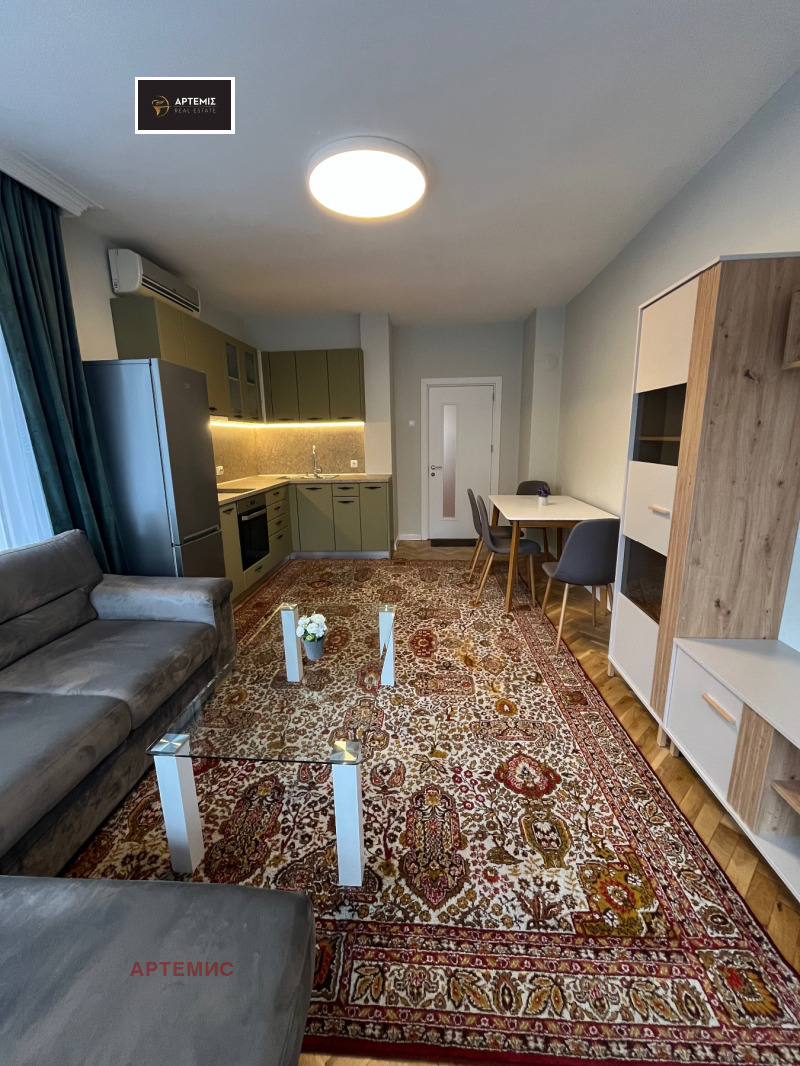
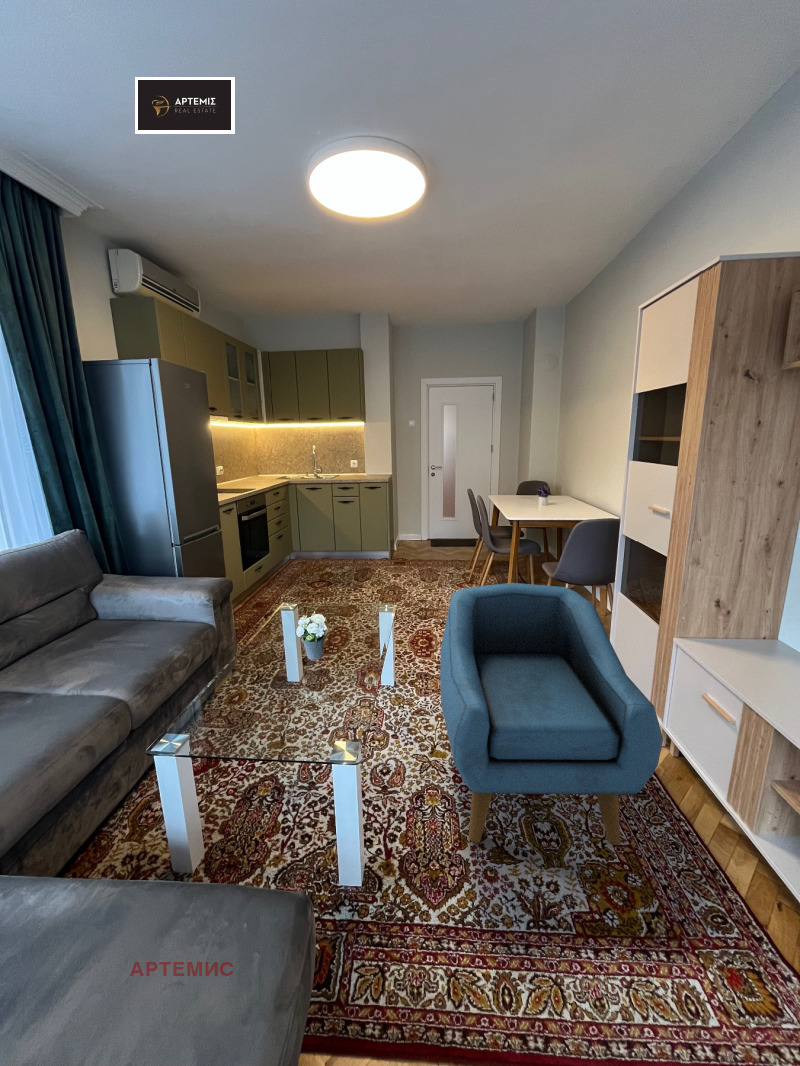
+ armchair [439,582,664,846]
